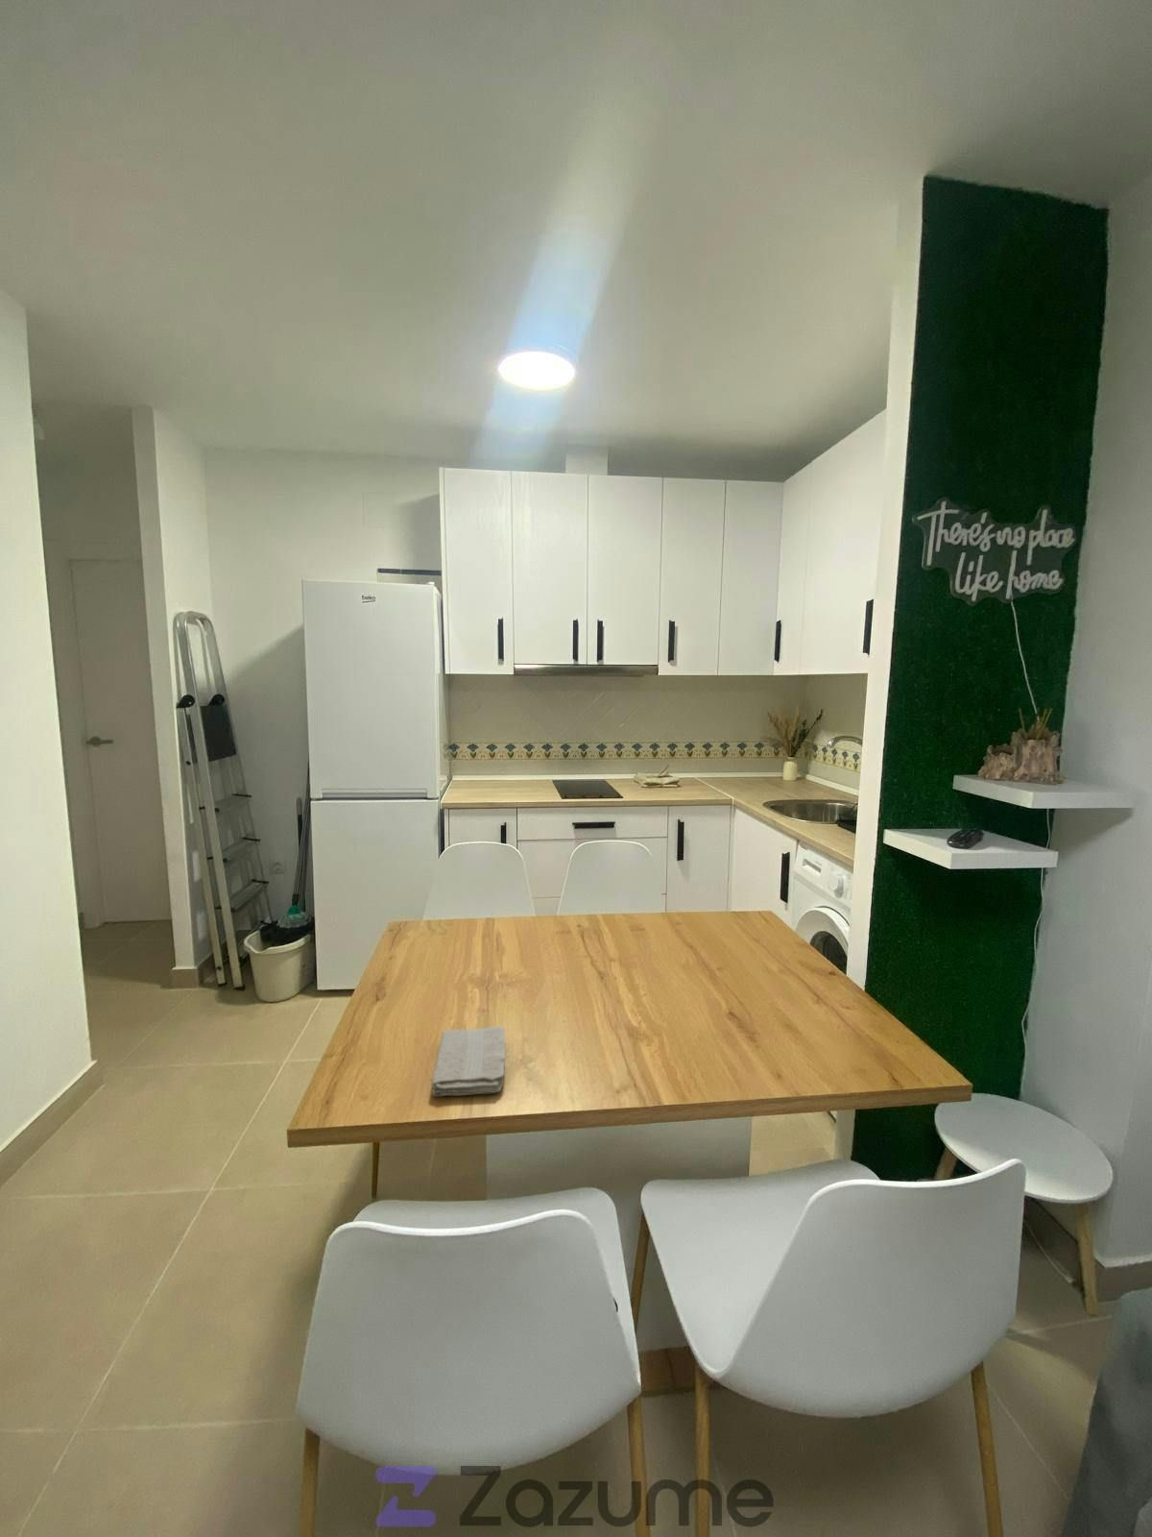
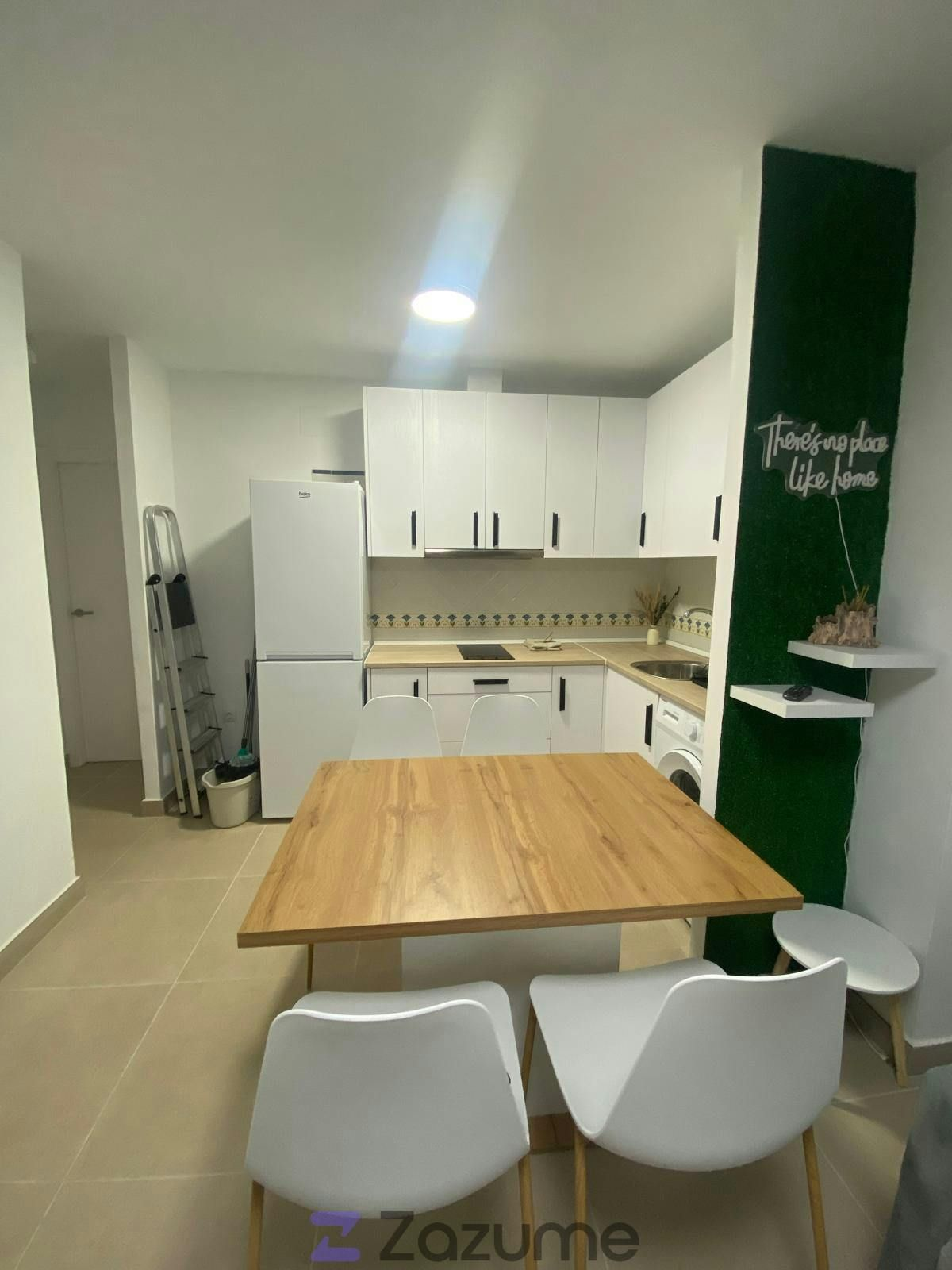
- washcloth [431,1025,506,1096]
